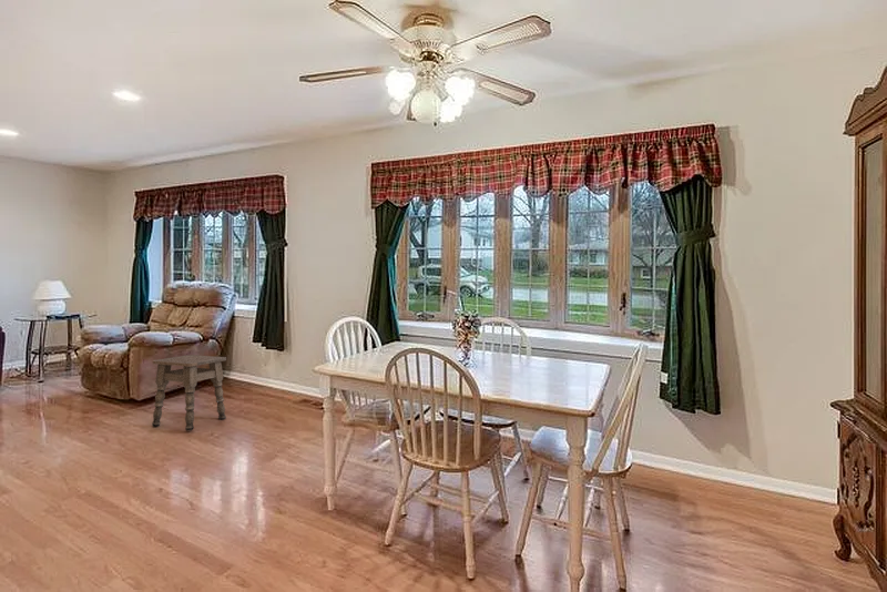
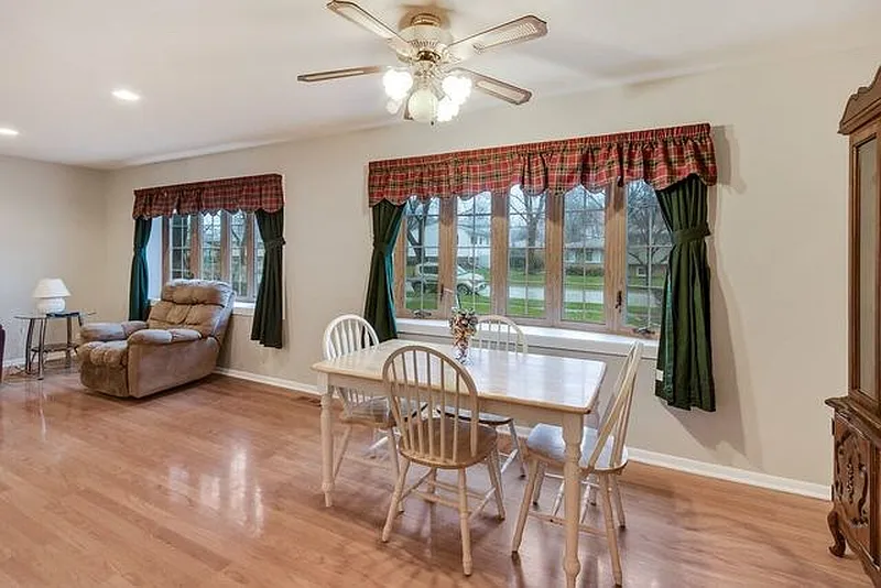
- side table [151,354,227,431]
